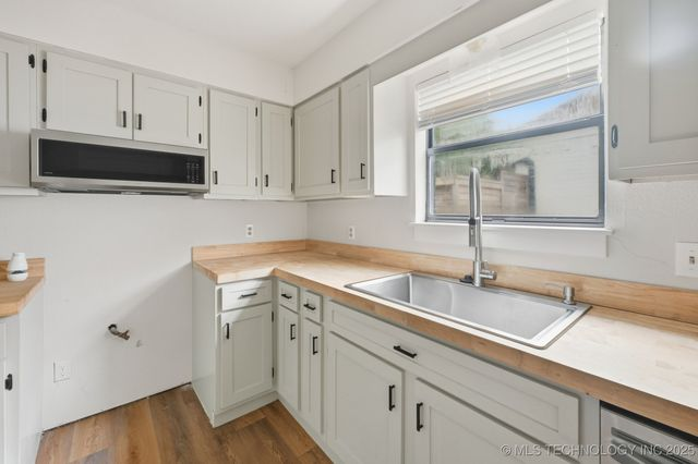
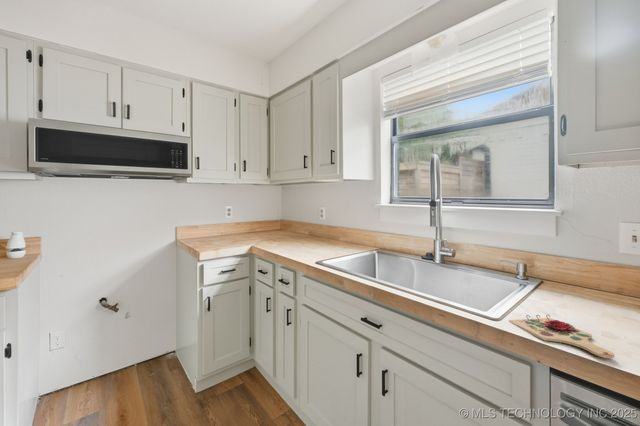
+ cutting board [508,314,615,359]
